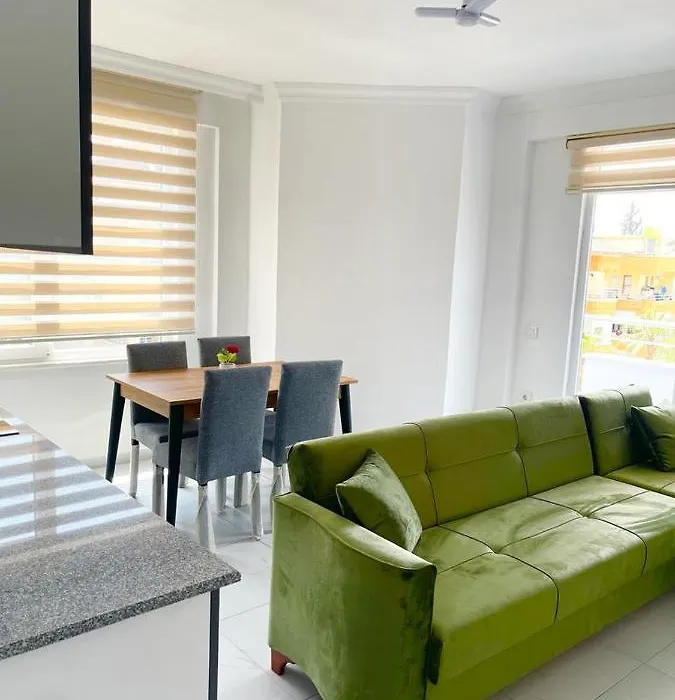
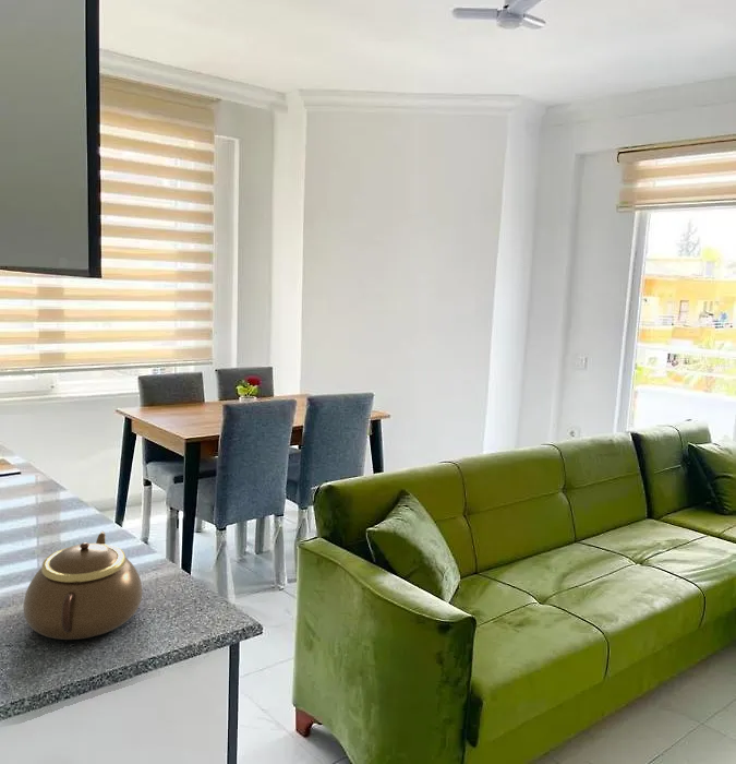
+ teapot [23,530,143,641]
